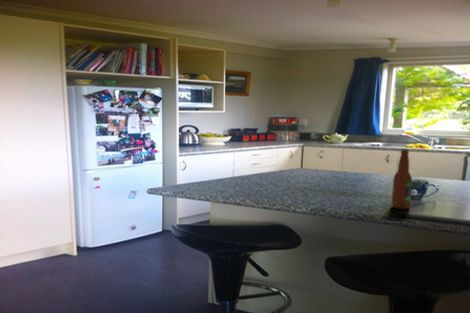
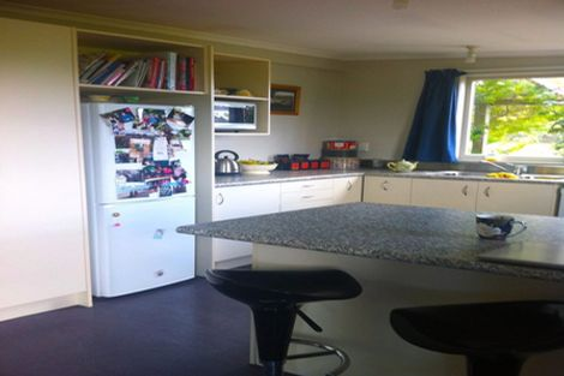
- bottle [391,147,413,210]
